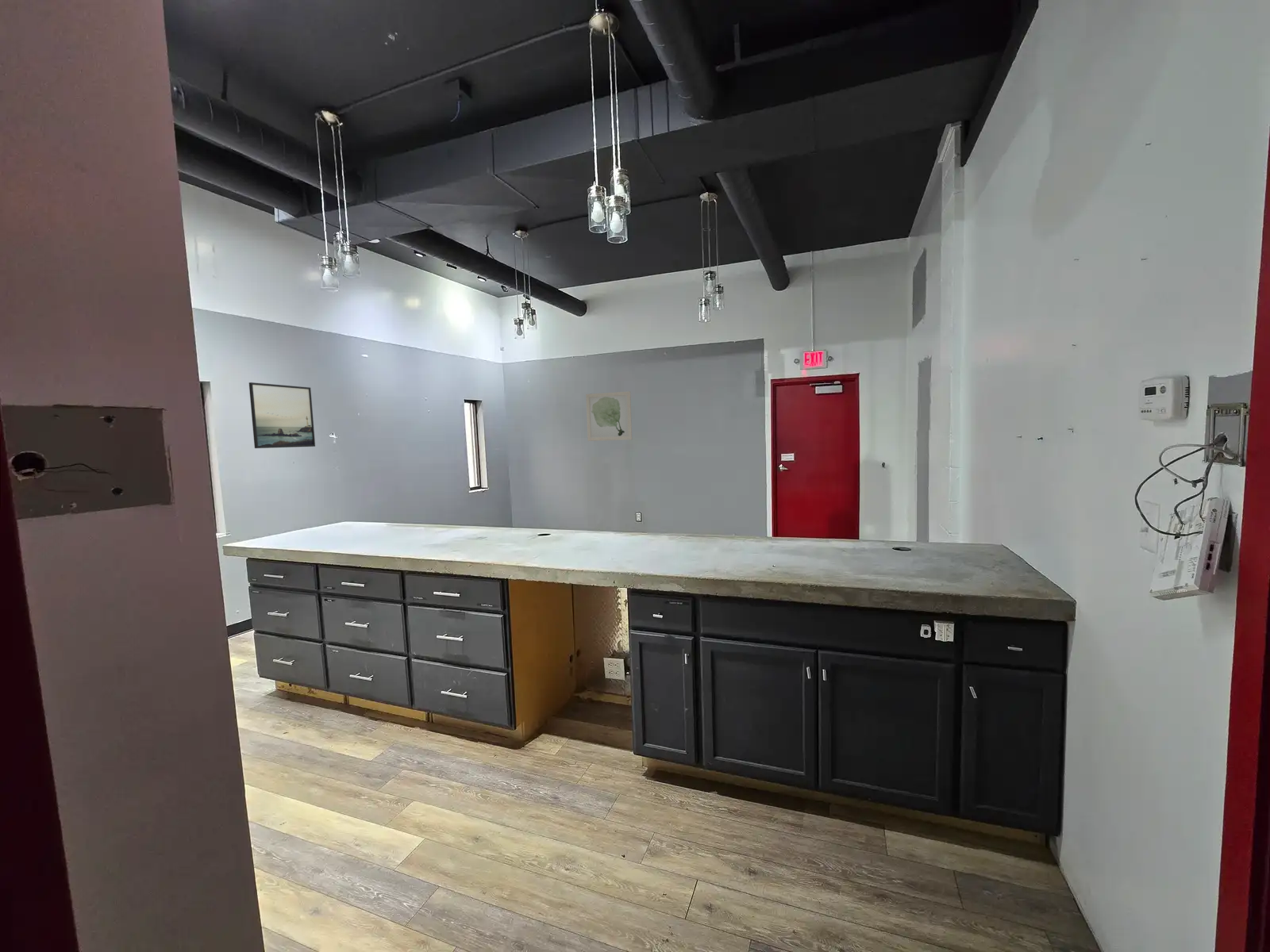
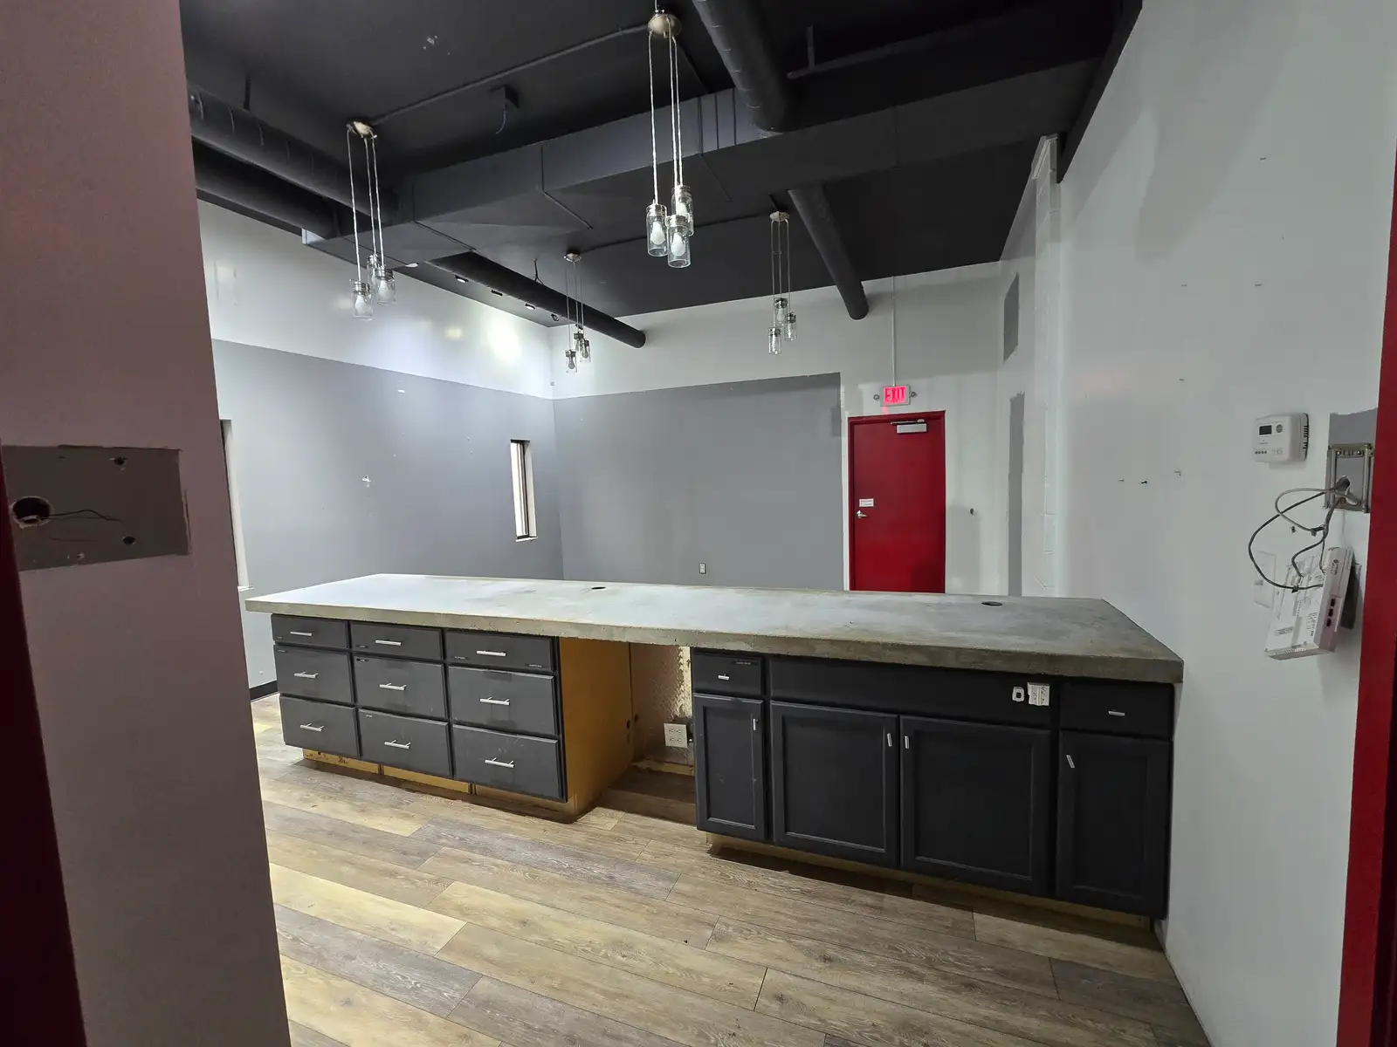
- wall art [585,390,633,442]
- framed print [248,382,316,449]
